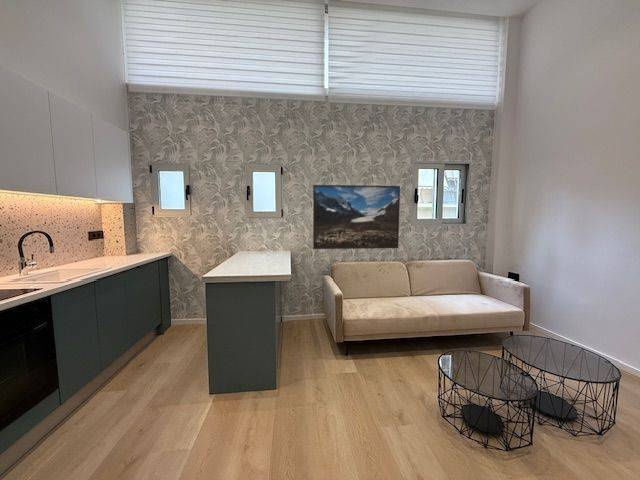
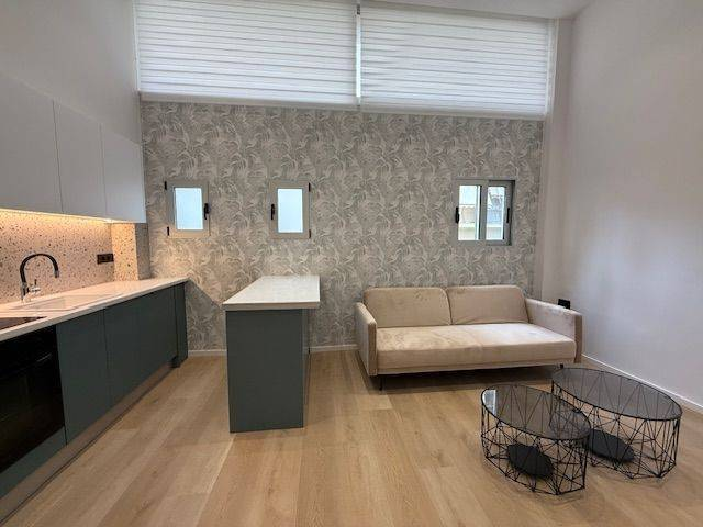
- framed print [312,184,401,250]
